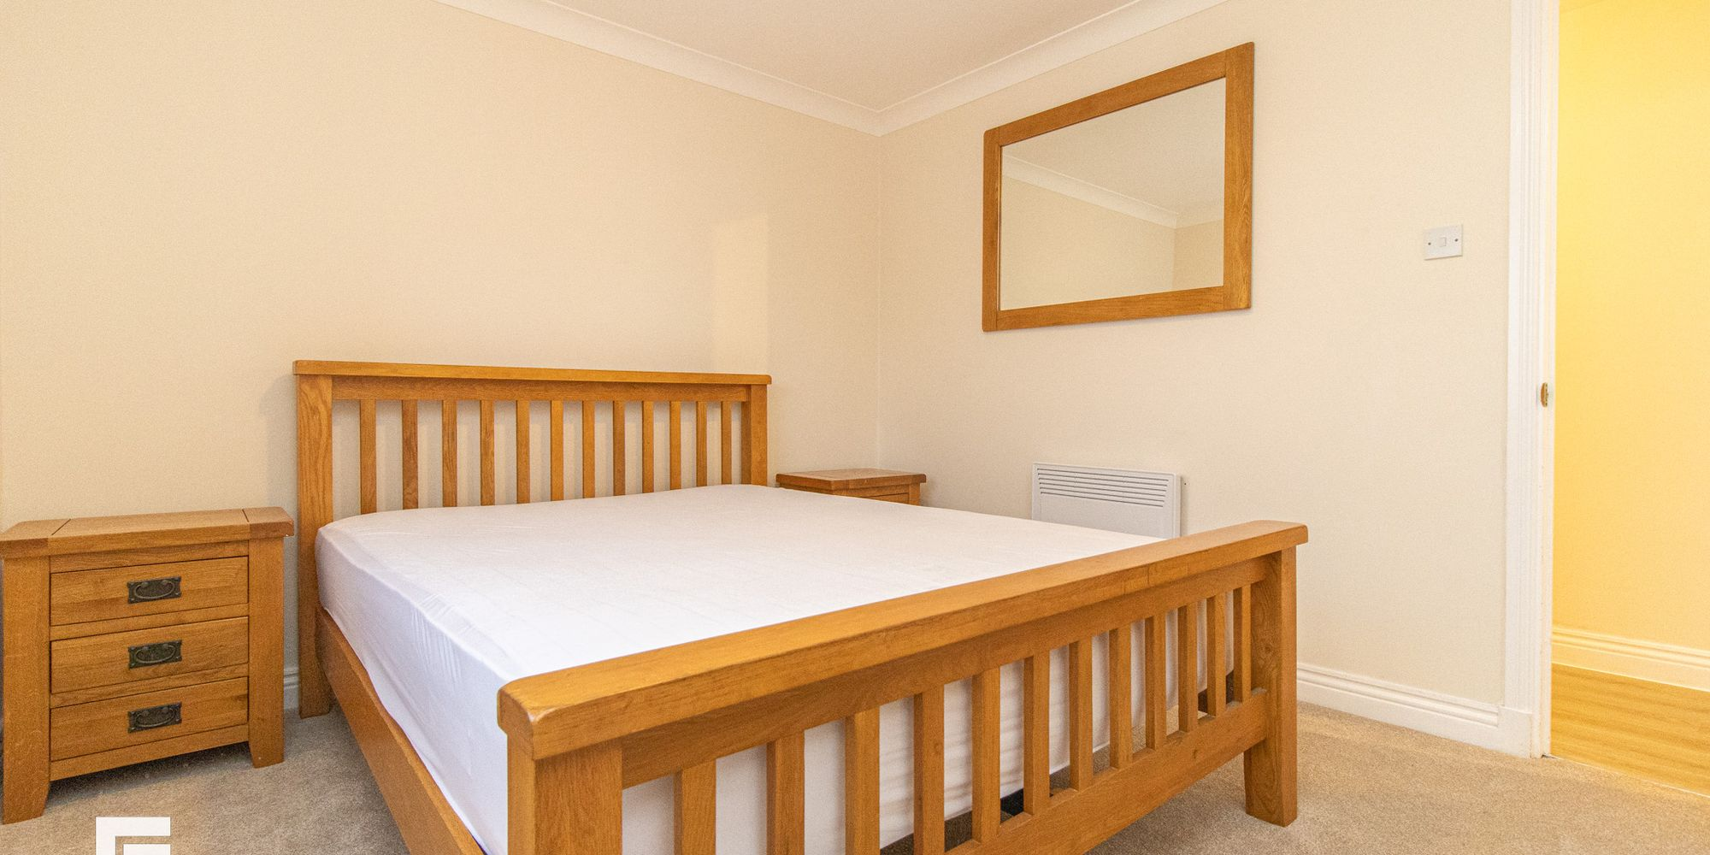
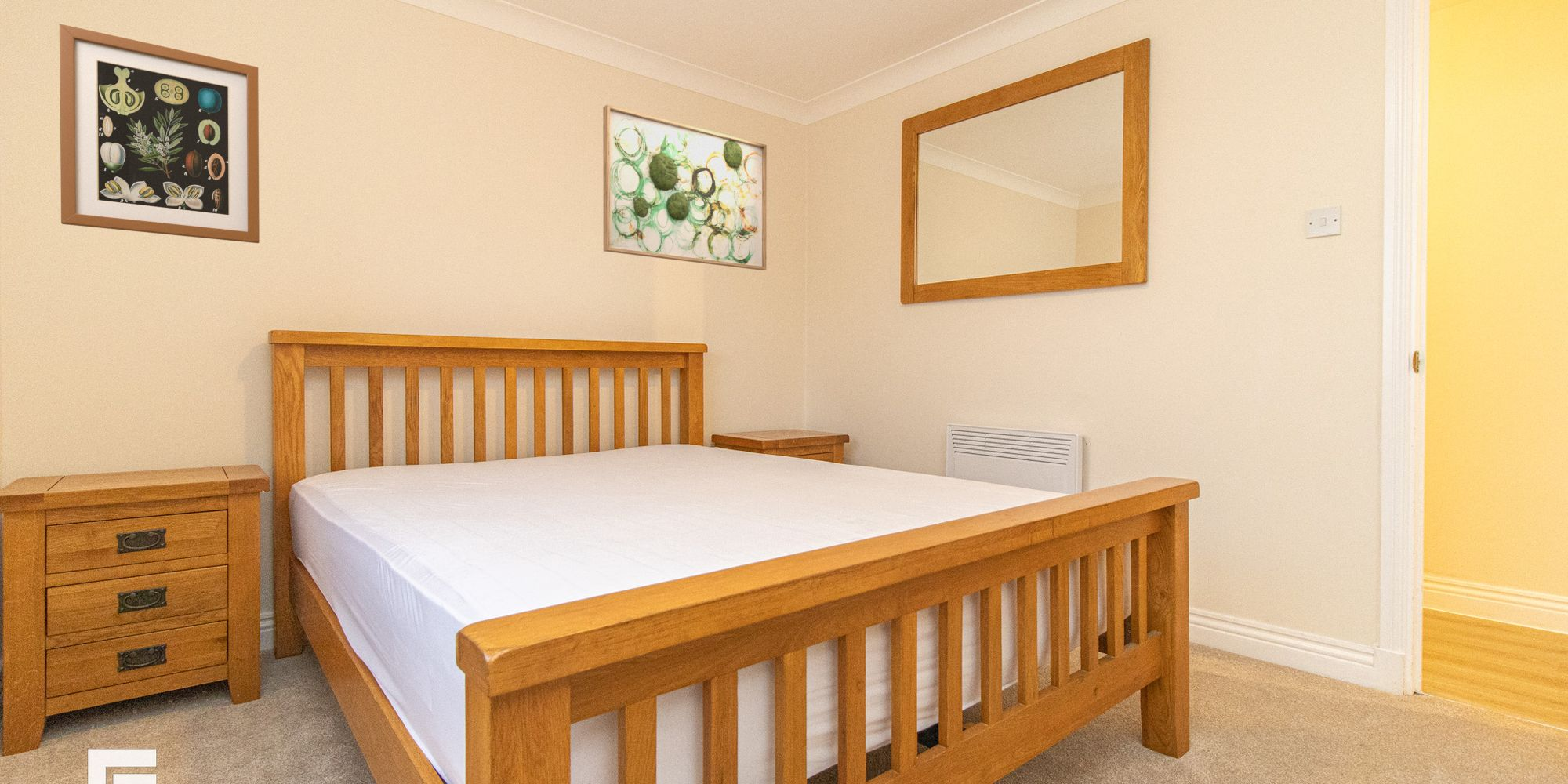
+ wall art [602,104,768,271]
+ wall art [59,24,260,244]
